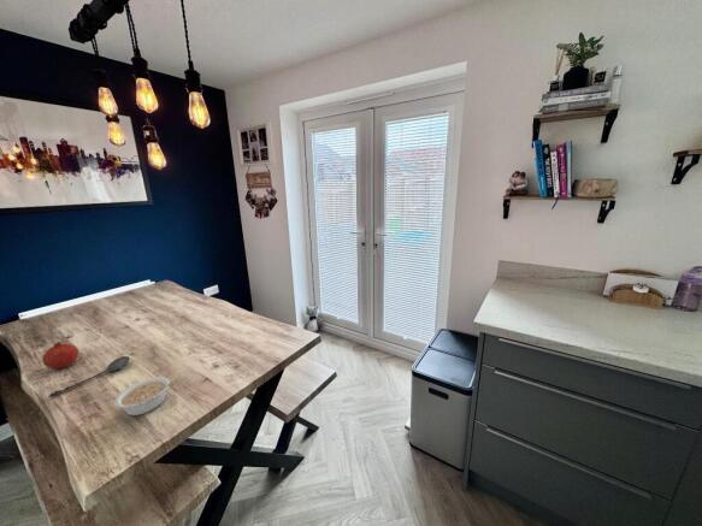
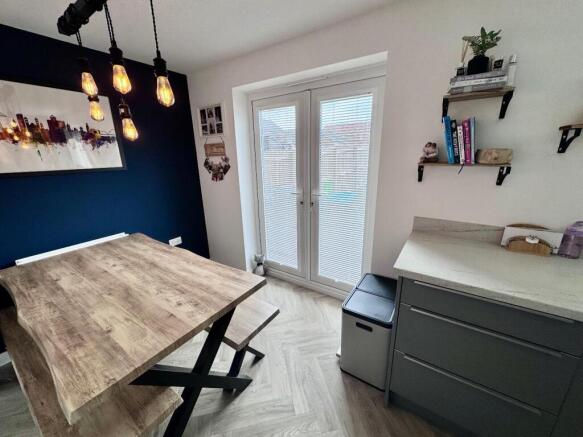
- legume [113,376,181,416]
- fruit [41,339,79,370]
- spoon [47,355,130,398]
